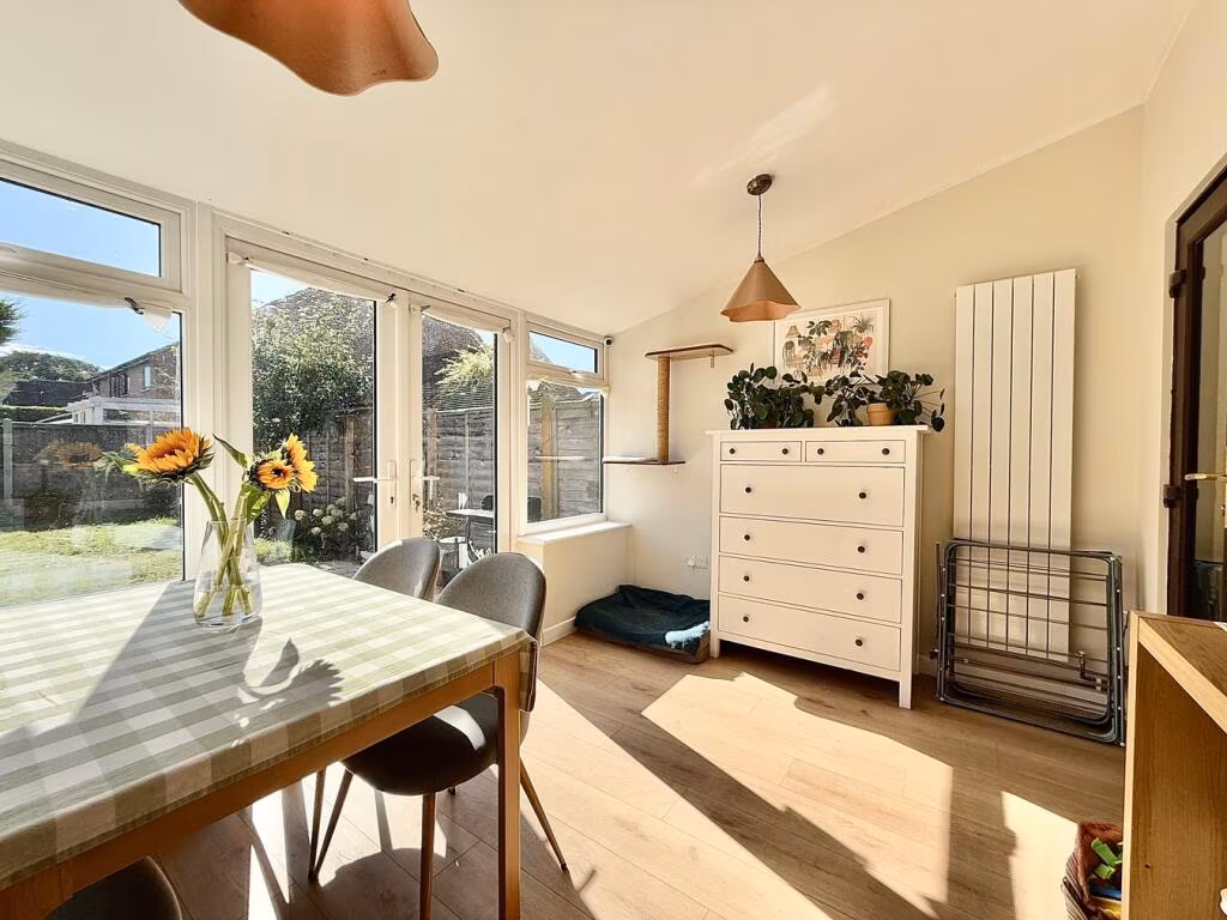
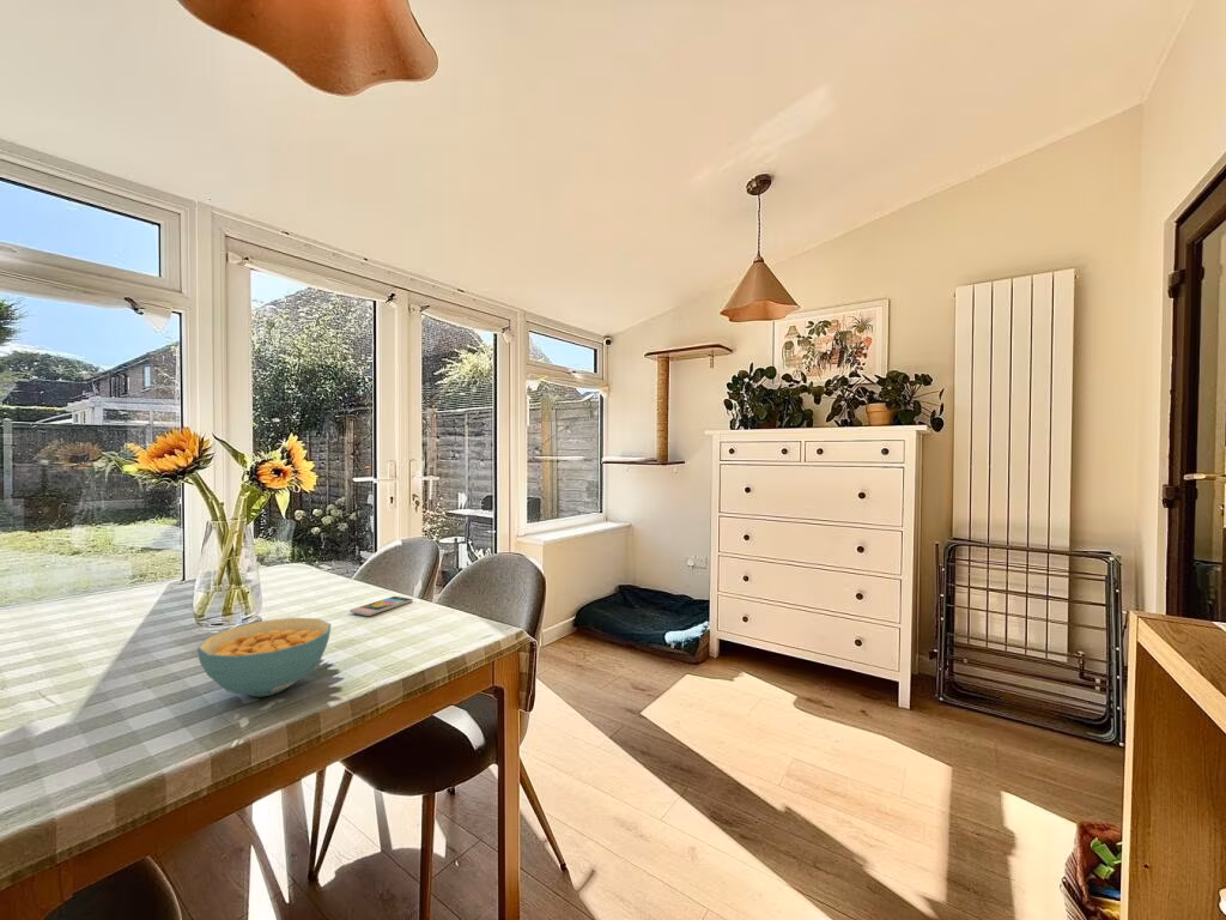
+ smartphone [348,595,414,617]
+ cereal bowl [196,617,333,698]
